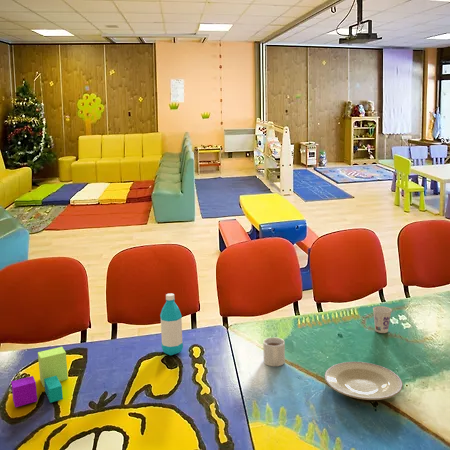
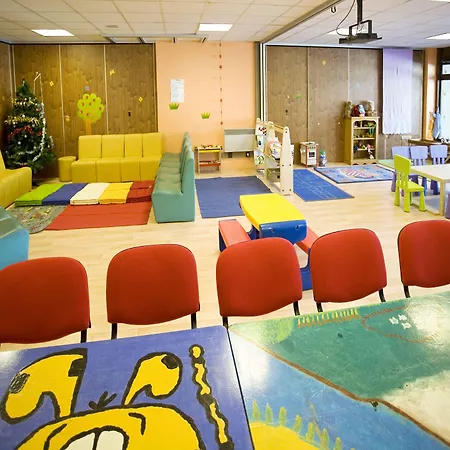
- cup [372,305,393,334]
- water bottle [159,292,184,356]
- mug [262,337,286,367]
- plate [324,361,404,401]
- toy blocks [10,346,69,408]
